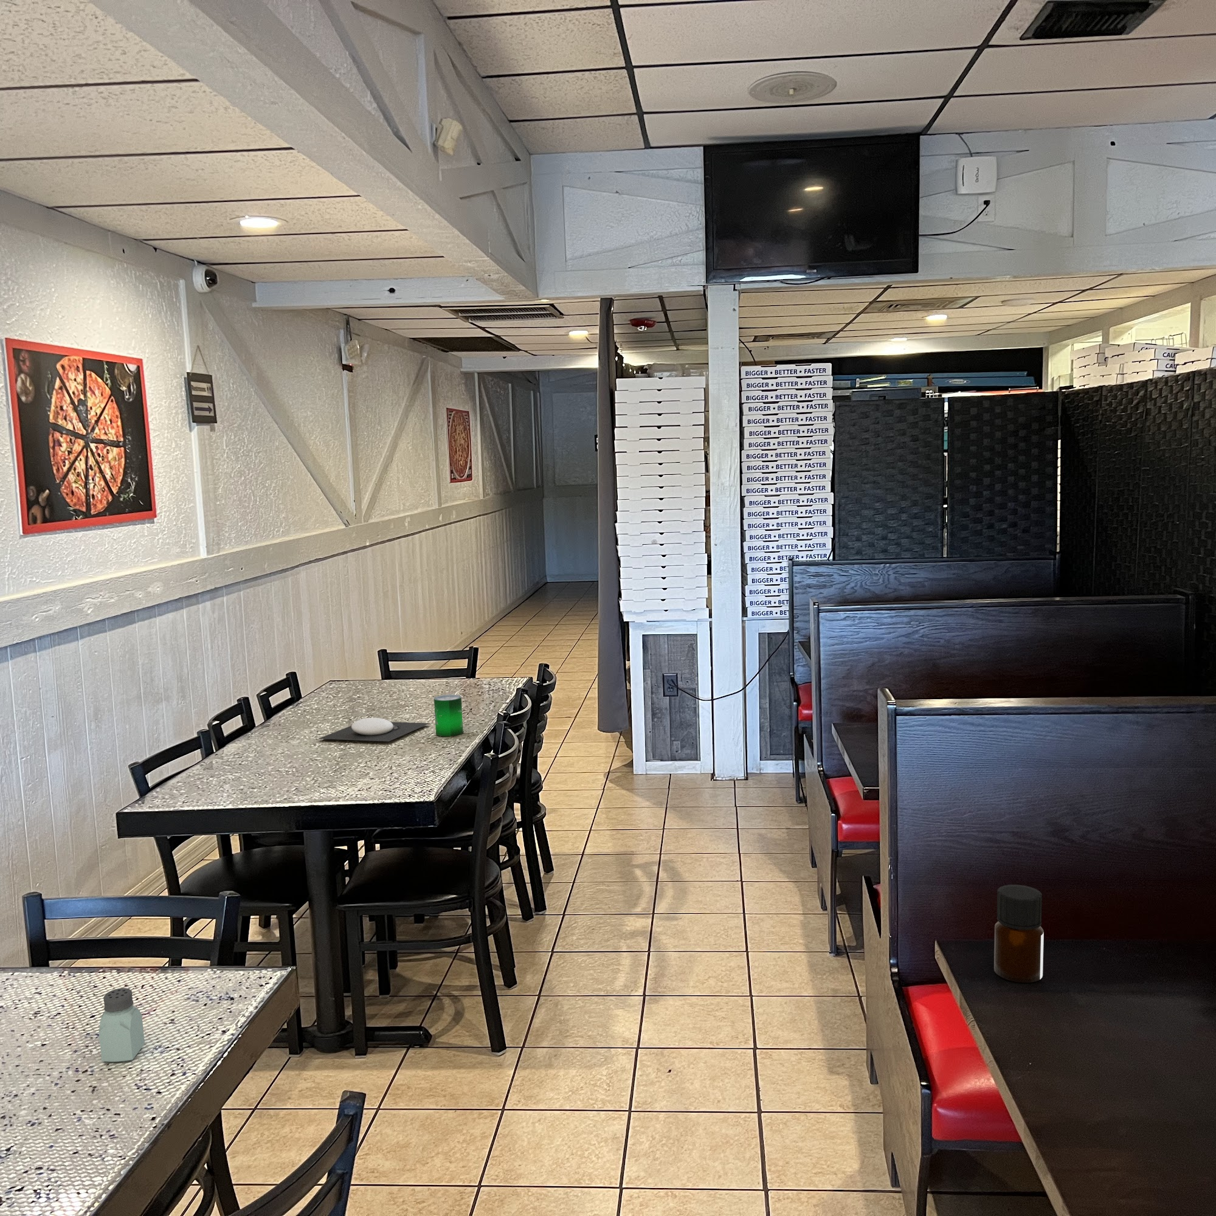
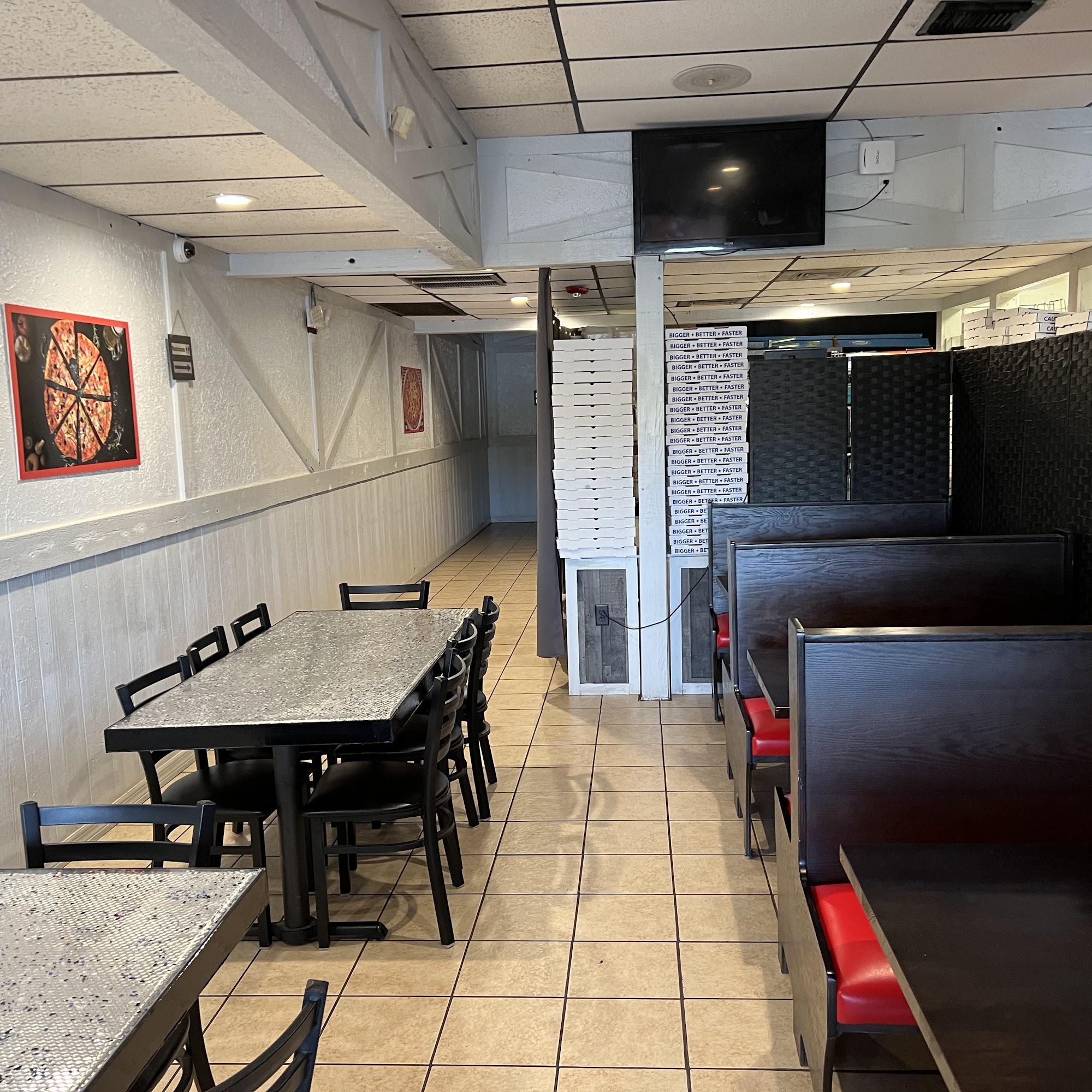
- saltshaker [98,988,145,1062]
- bottle [993,884,1045,983]
- beverage can [433,695,464,737]
- plate [318,717,431,742]
